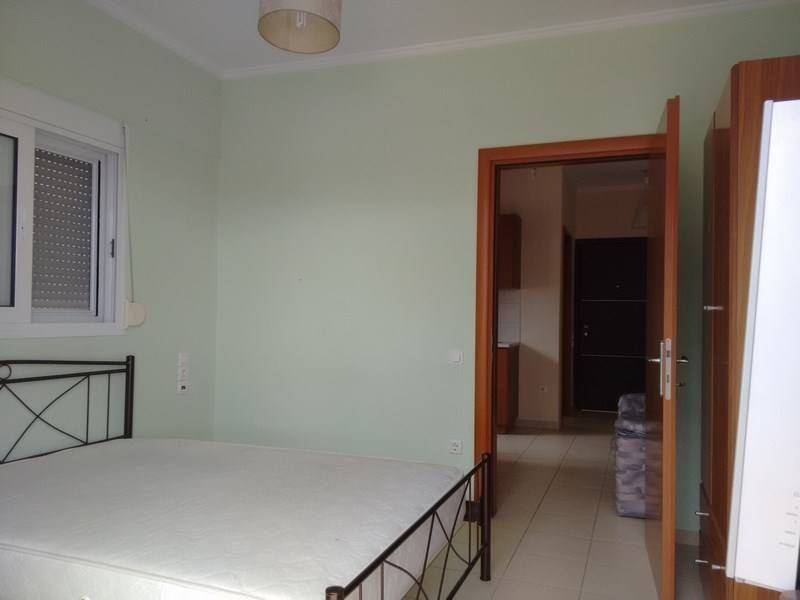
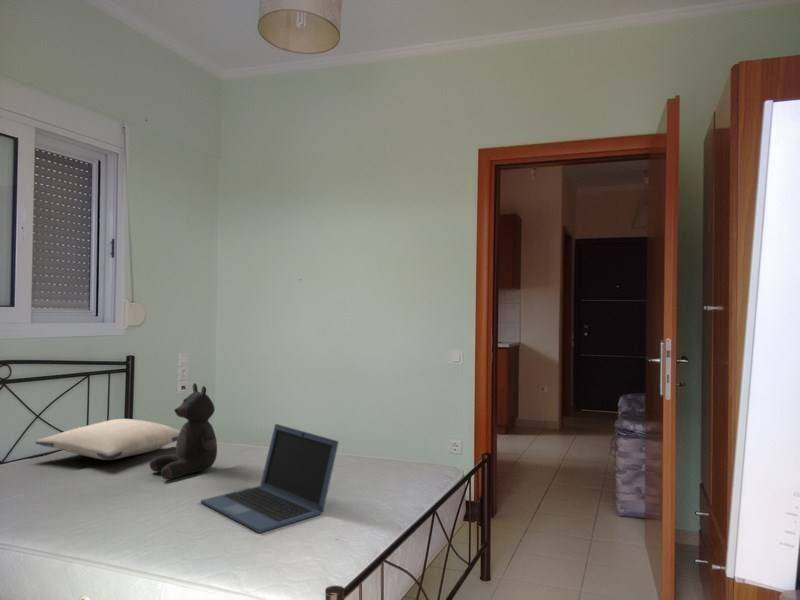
+ teddy bear [149,382,218,480]
+ pillow [34,418,181,461]
+ laptop [200,423,340,534]
